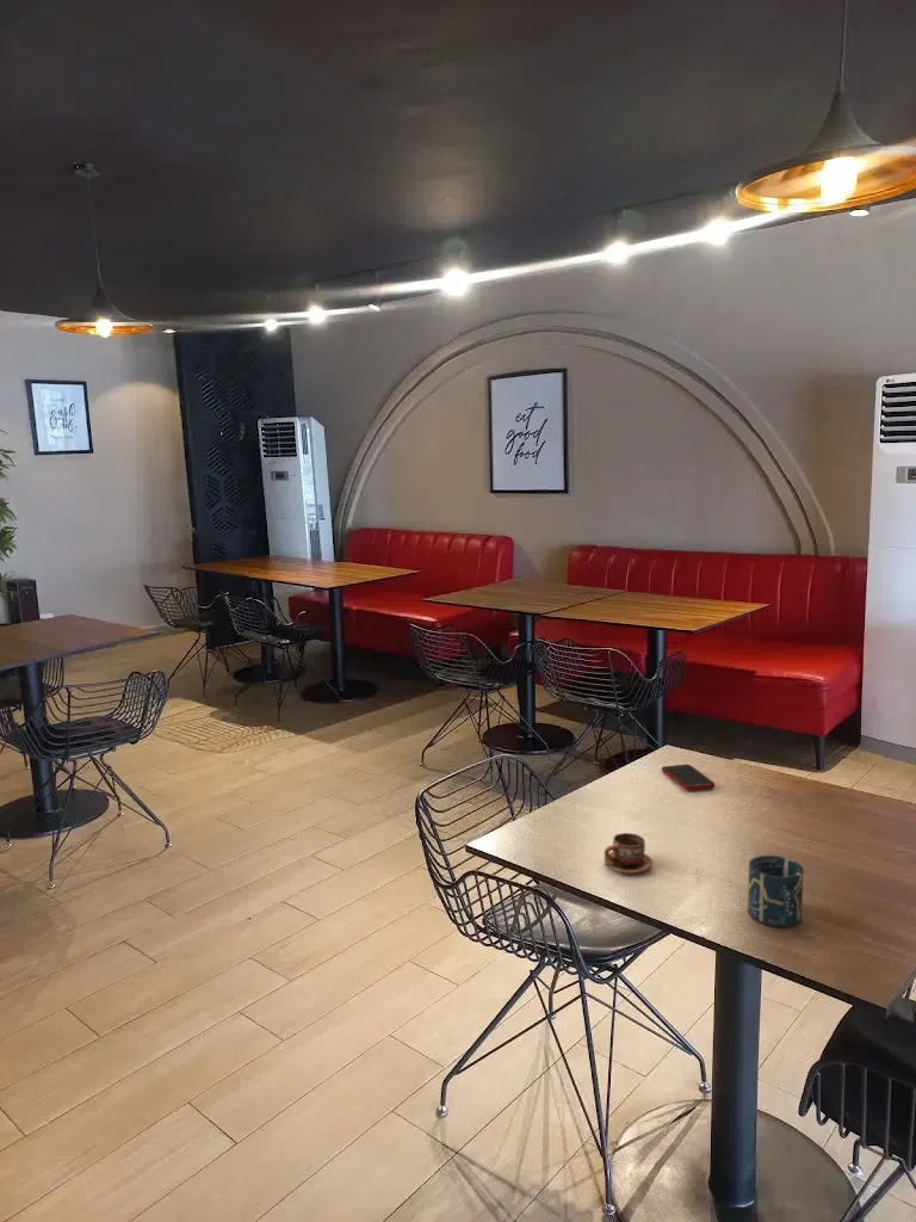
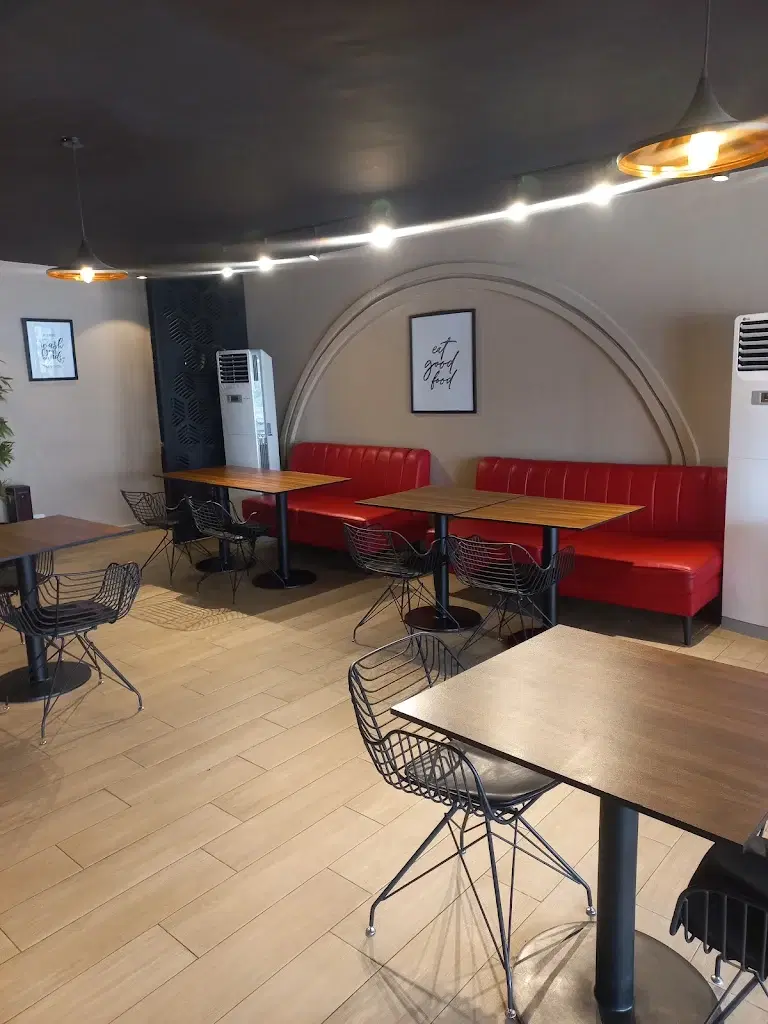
- cell phone [661,764,716,791]
- cup [604,832,654,875]
- cup [747,854,805,928]
